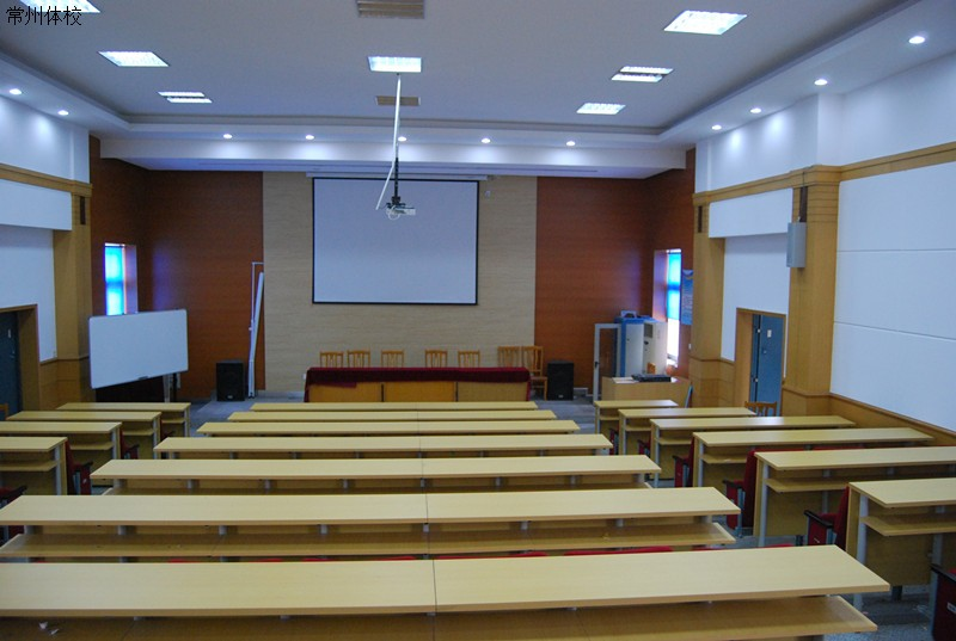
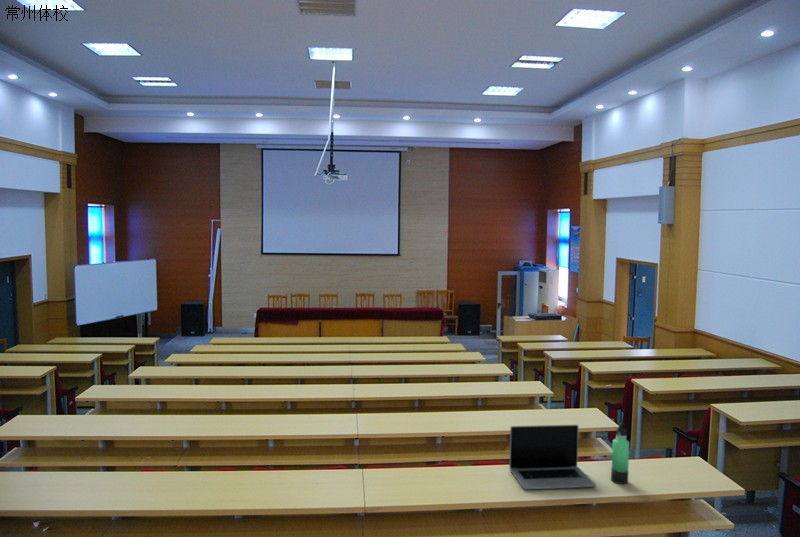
+ laptop [508,424,597,490]
+ thermos bottle [610,422,630,485]
